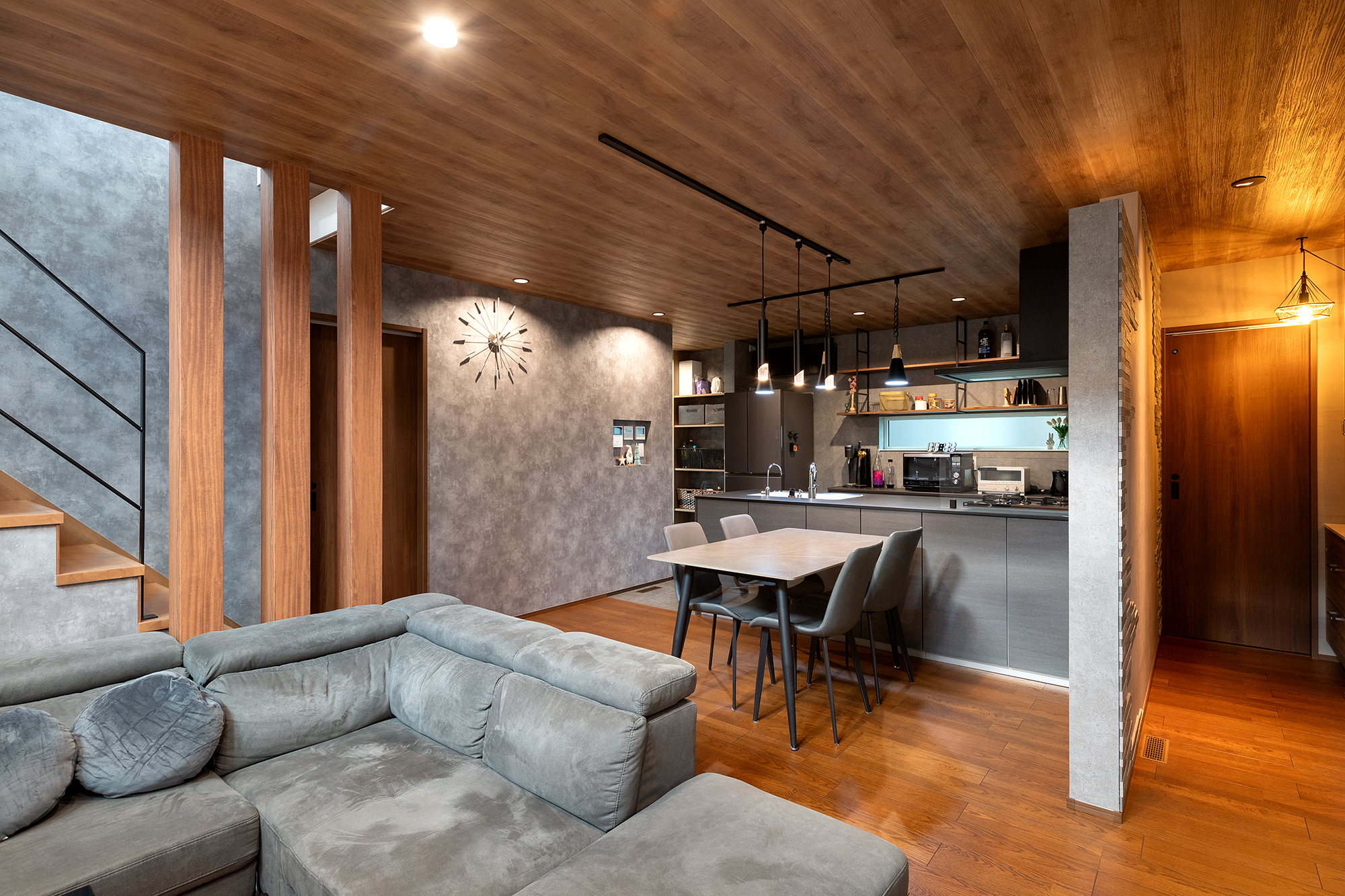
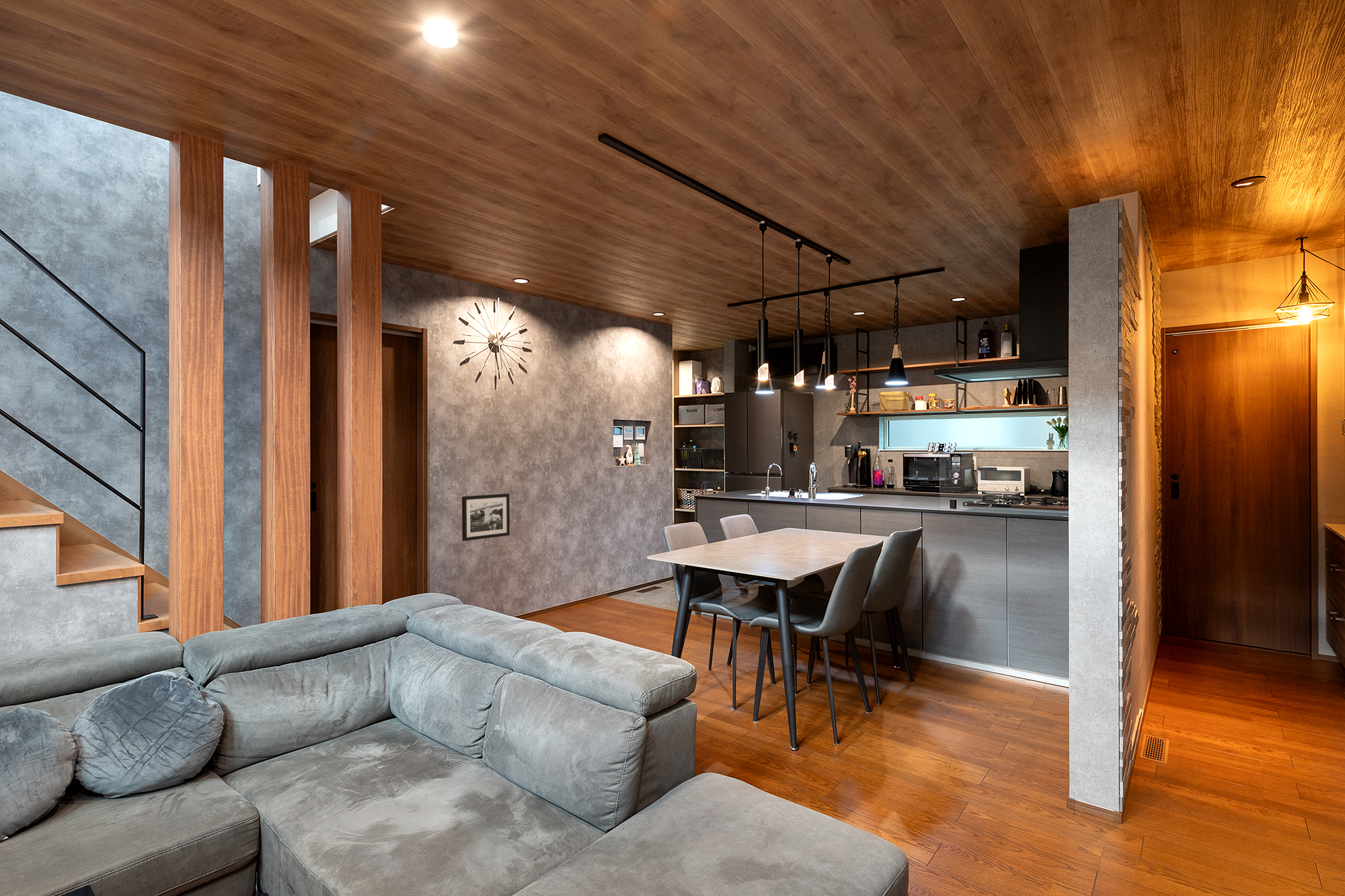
+ picture frame [461,493,510,542]
